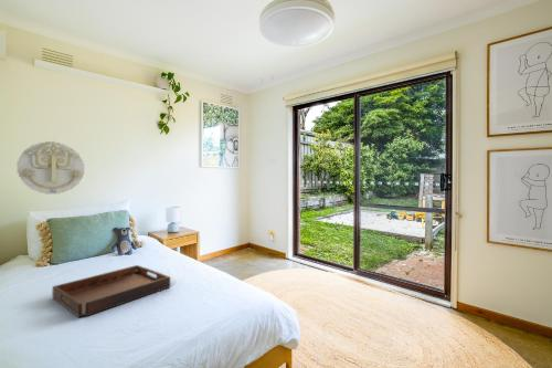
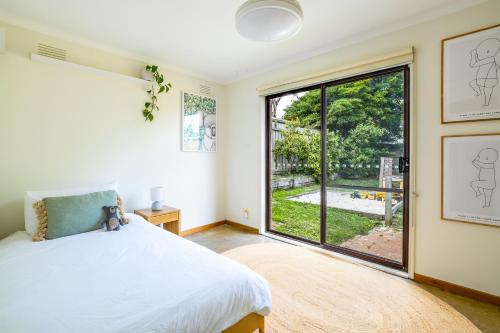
- wall decoration [17,140,85,196]
- serving tray [51,264,171,318]
